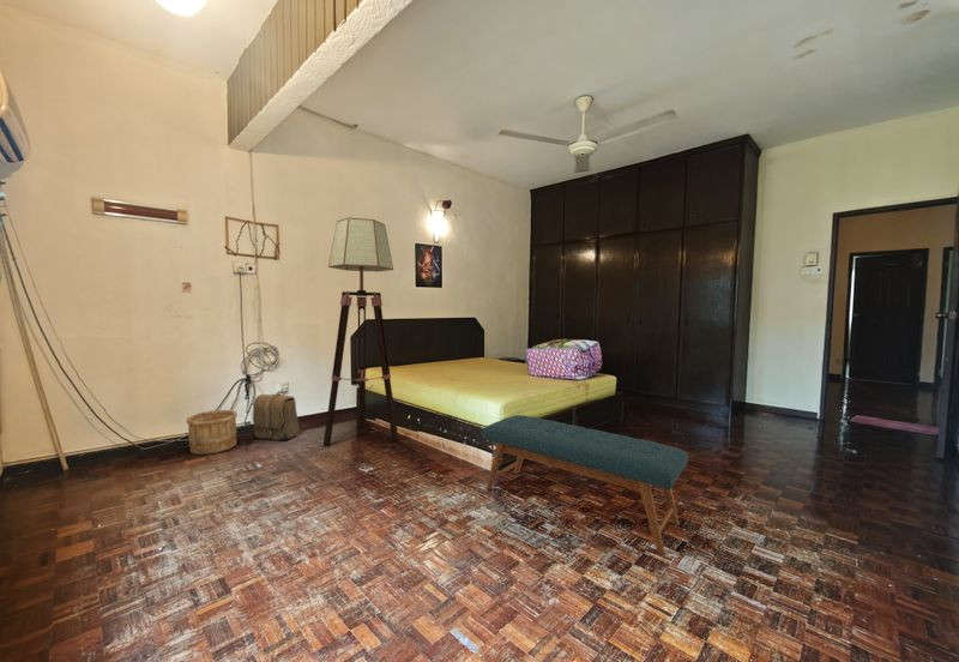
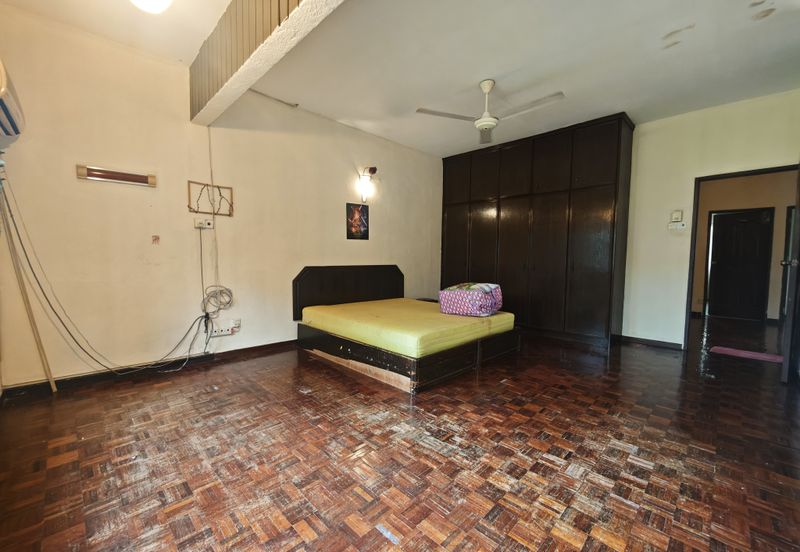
- floor lamp [322,217,399,447]
- wooden bucket [185,409,239,456]
- bench [481,414,689,555]
- backpack [251,390,301,441]
